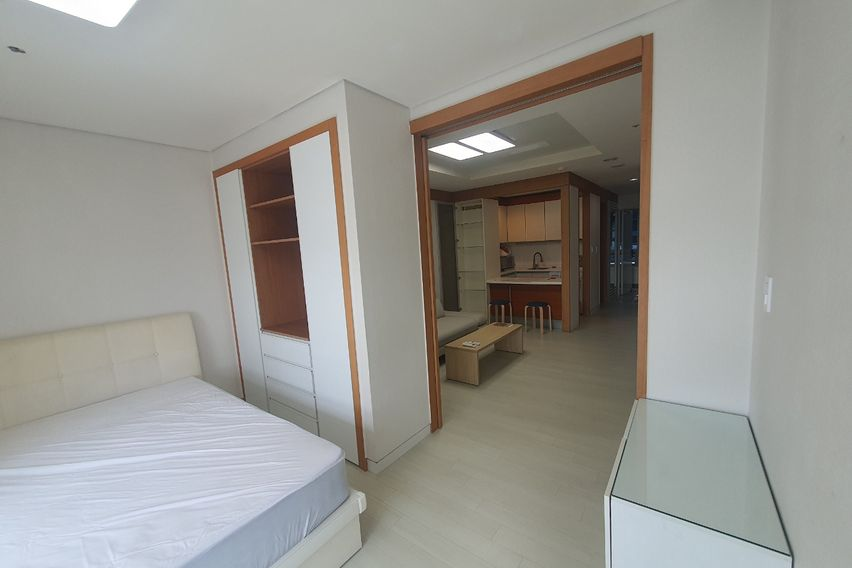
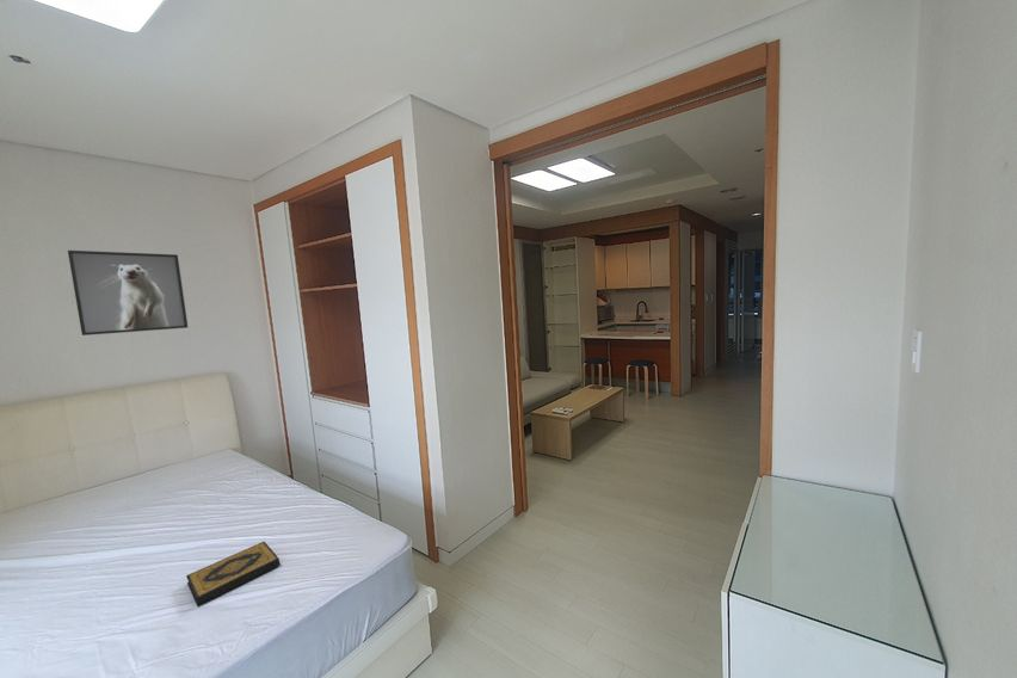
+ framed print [67,249,189,337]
+ hardback book [185,541,281,606]
